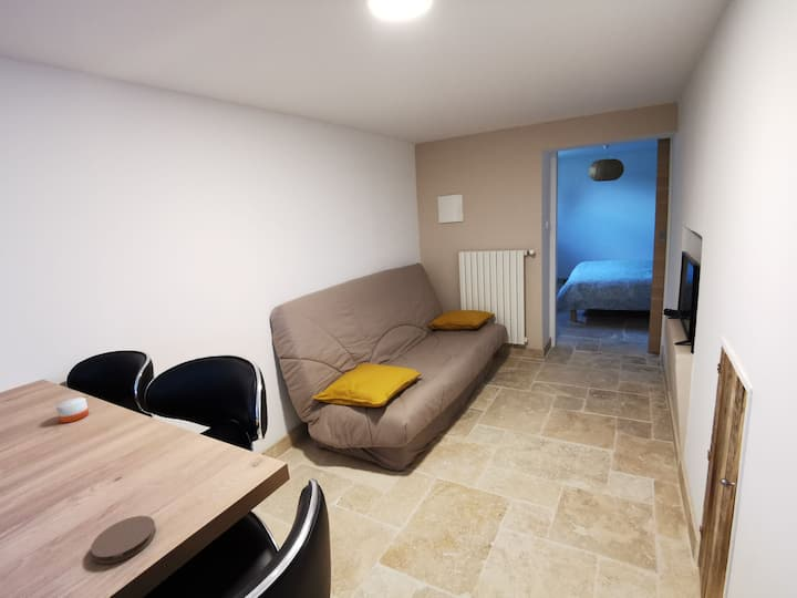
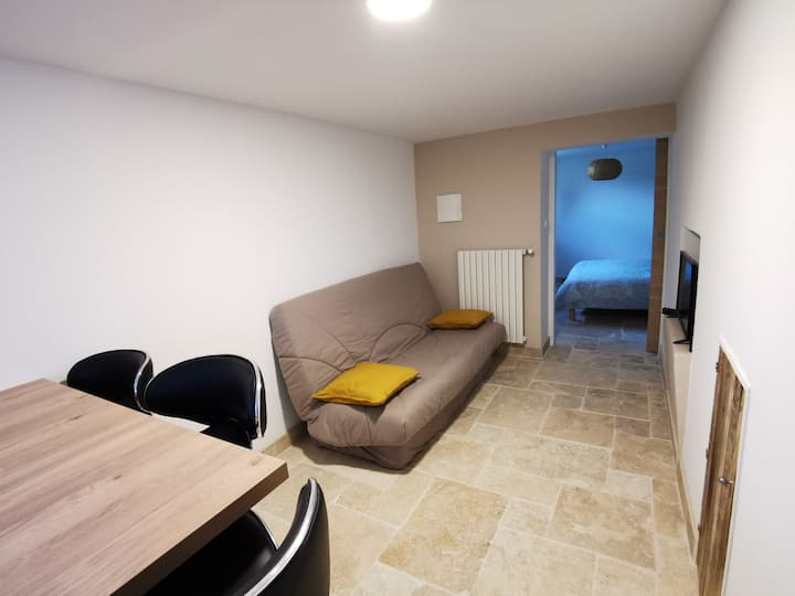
- candle [55,386,90,424]
- coaster [90,515,157,565]
